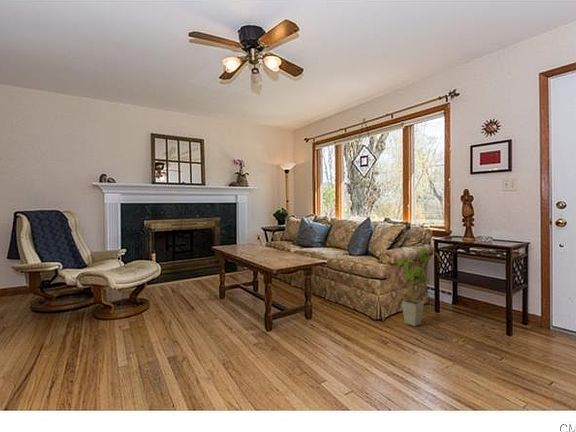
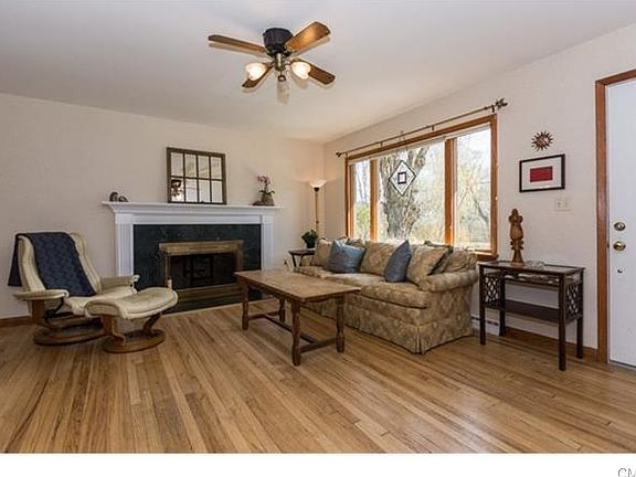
- house plant [396,246,441,327]
